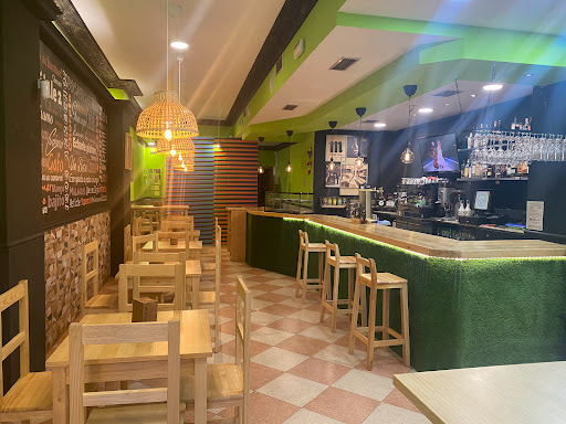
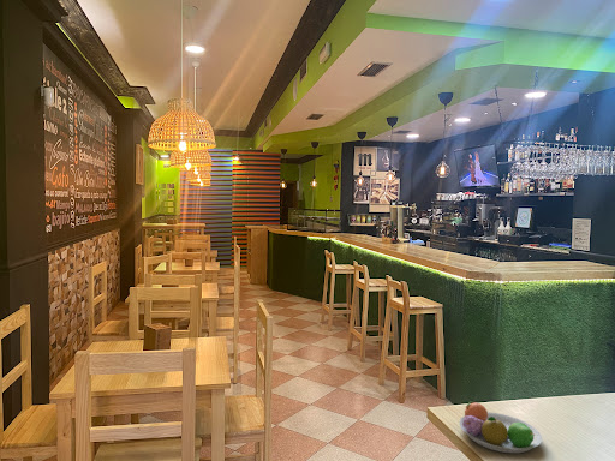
+ fruit bowl [459,400,543,454]
